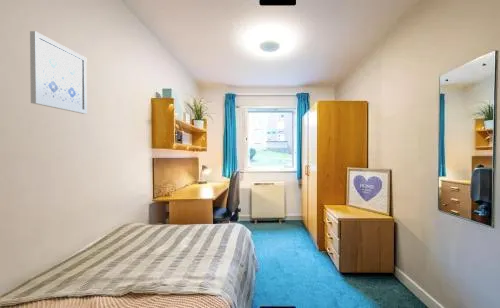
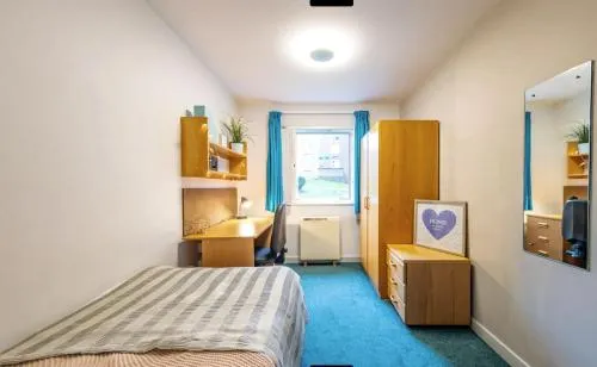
- wall art [29,30,88,115]
